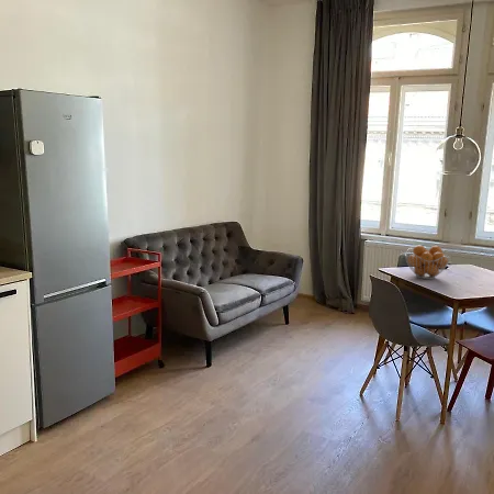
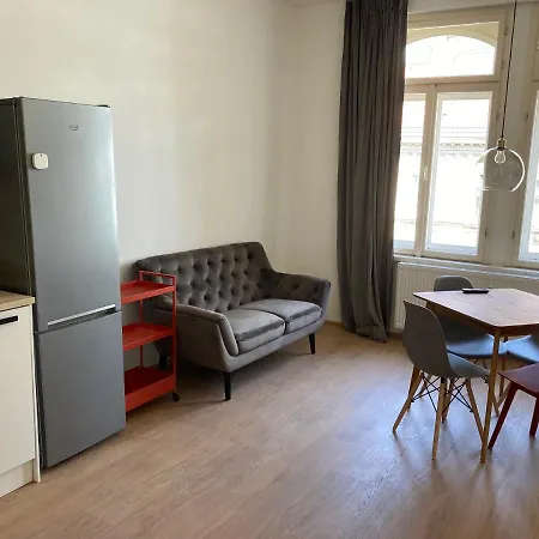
- fruit basket [404,244,451,280]
